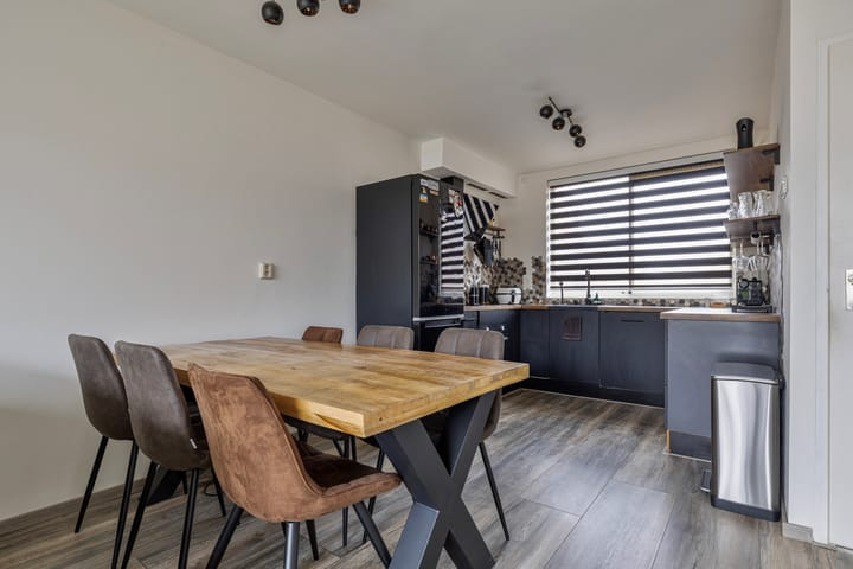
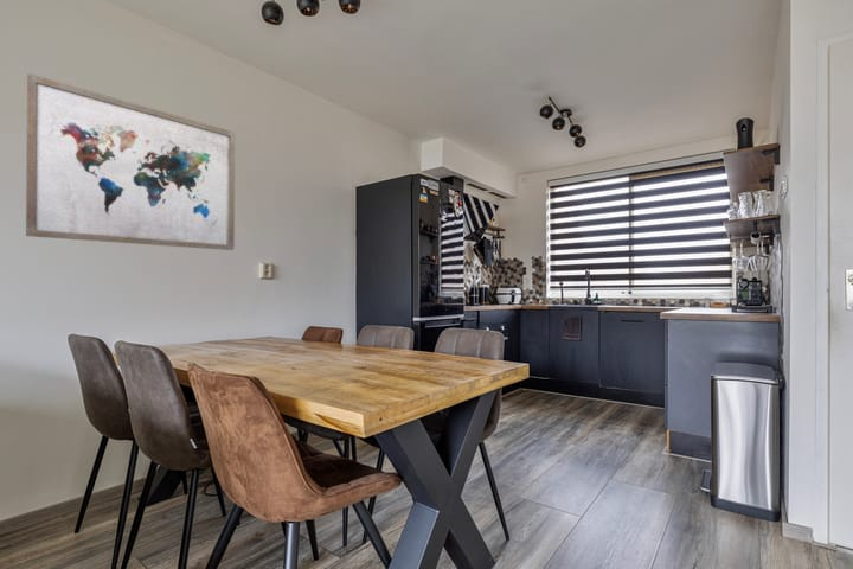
+ wall art [25,72,236,251]
